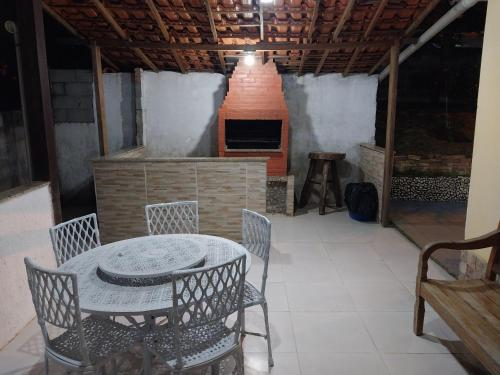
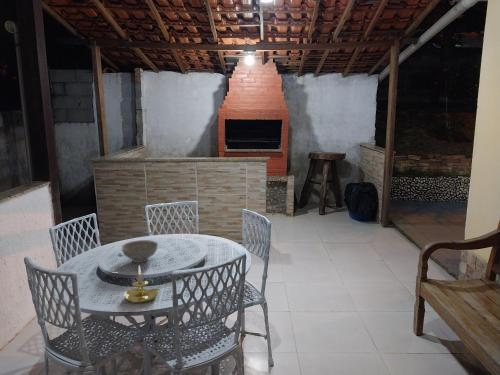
+ decorative bowl [120,239,159,264]
+ candle holder [123,264,162,304]
